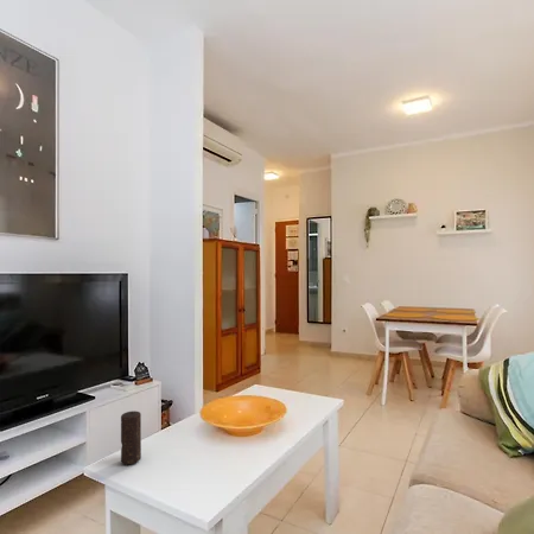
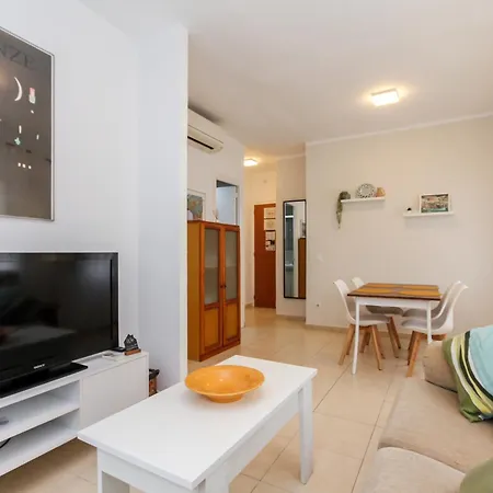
- candle [120,409,142,465]
